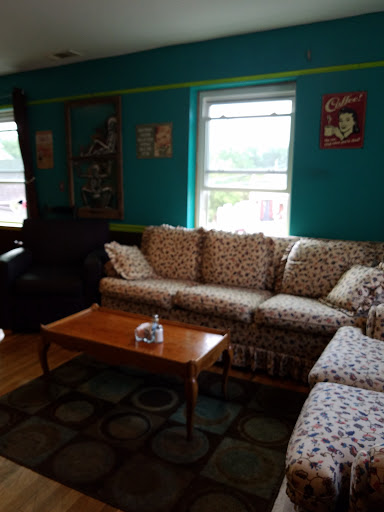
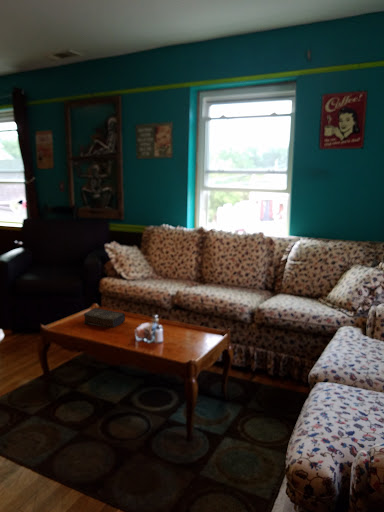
+ book [83,307,126,329]
